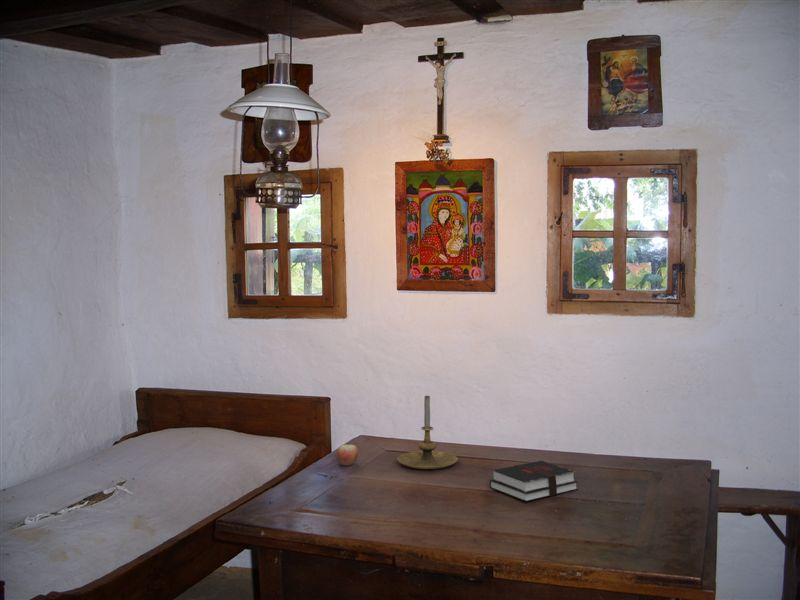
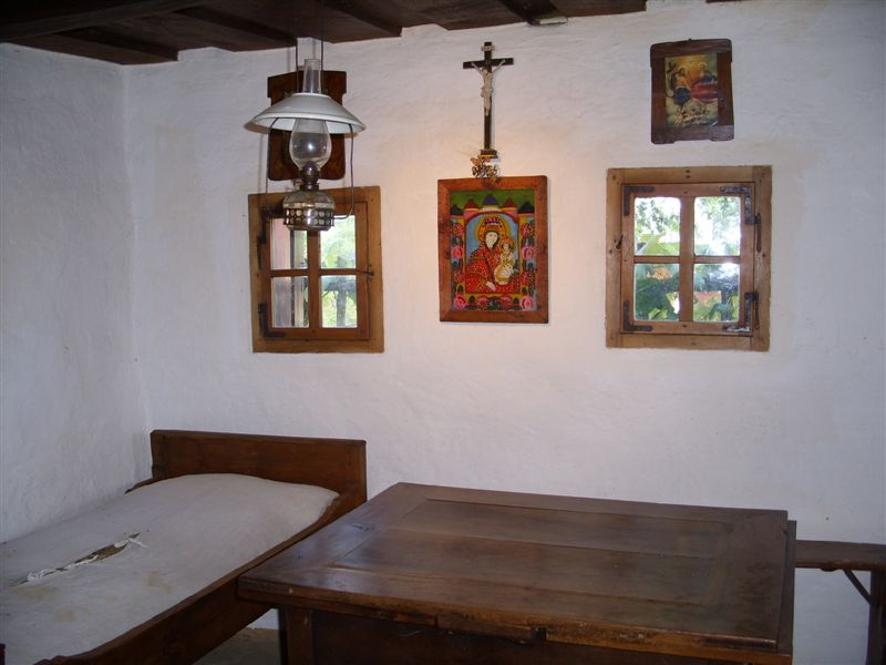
- apple [336,444,359,466]
- candle holder [396,395,459,470]
- hardback book [489,460,579,503]
